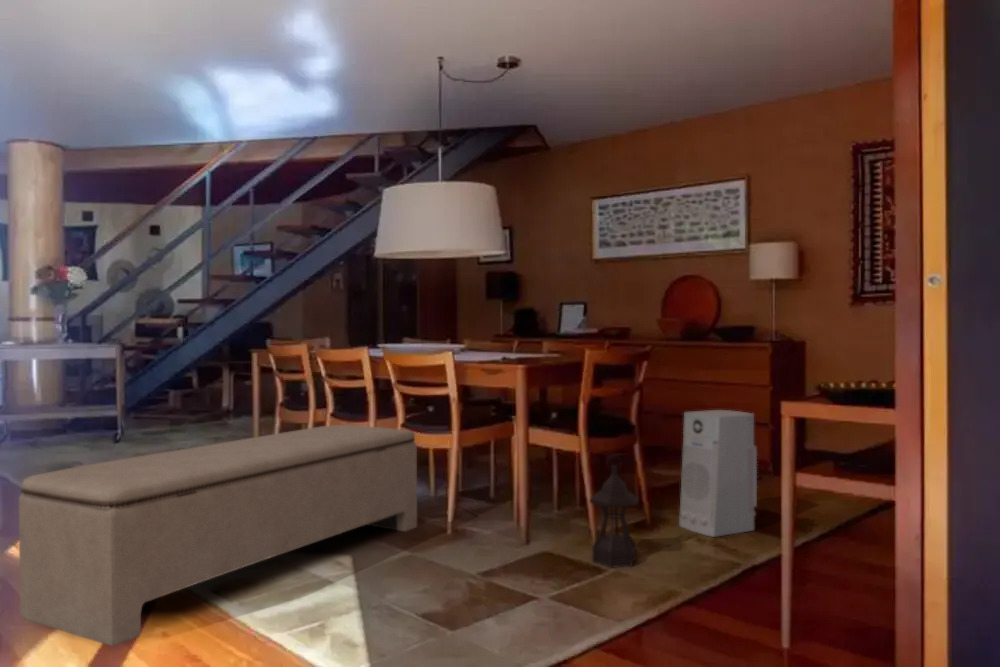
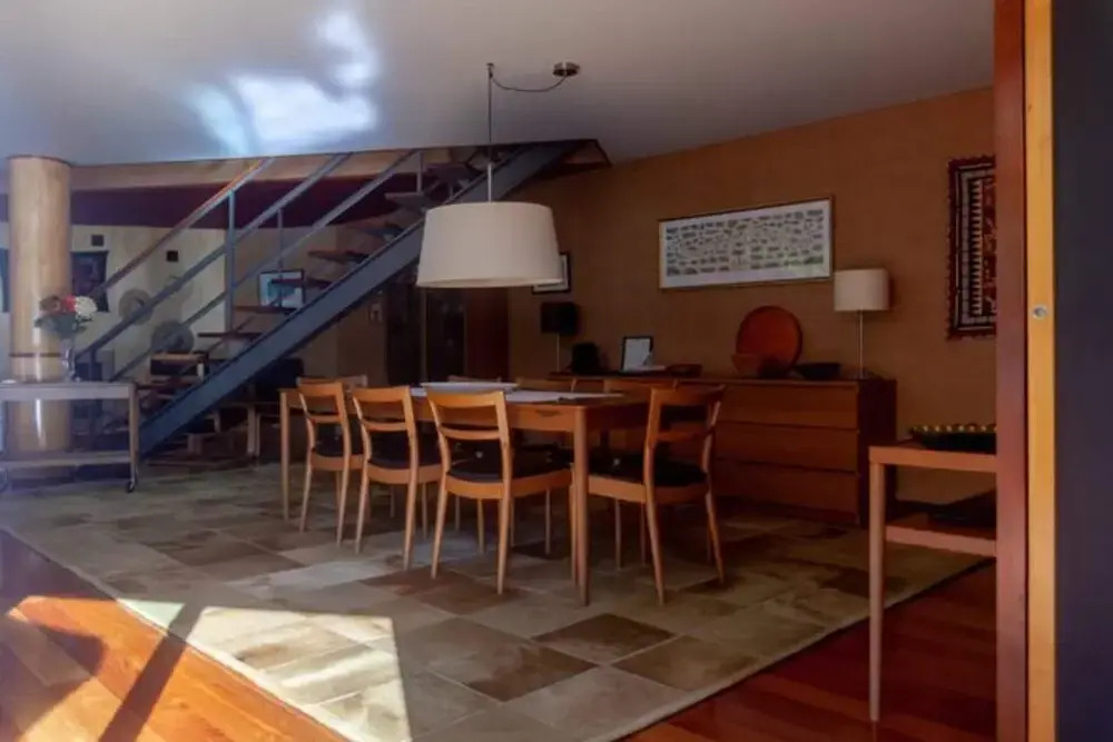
- bench [18,424,418,647]
- air purifier [678,409,758,538]
- lantern [589,455,639,569]
